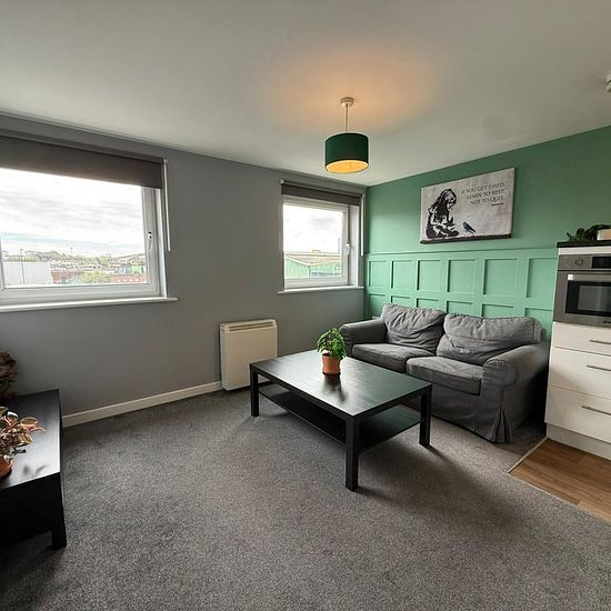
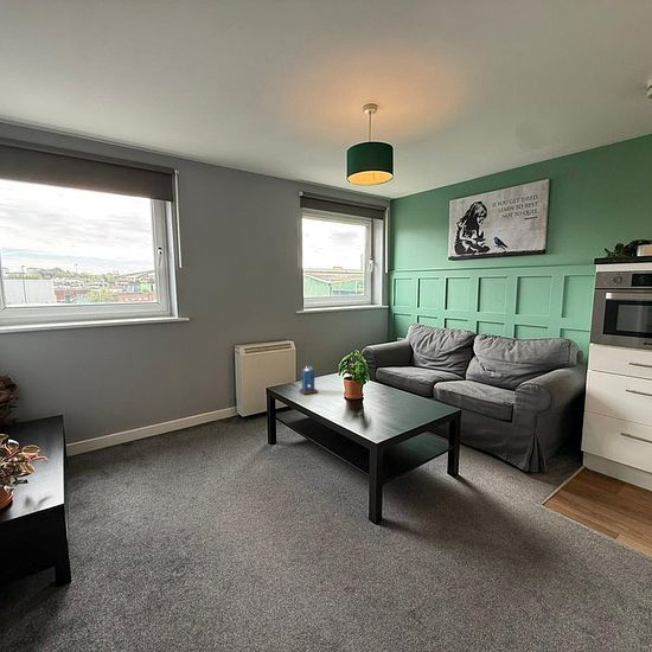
+ candle [298,365,320,395]
